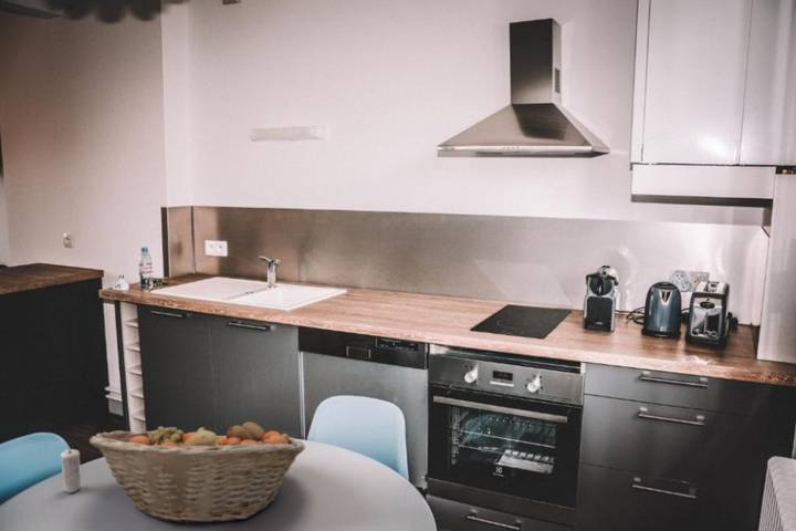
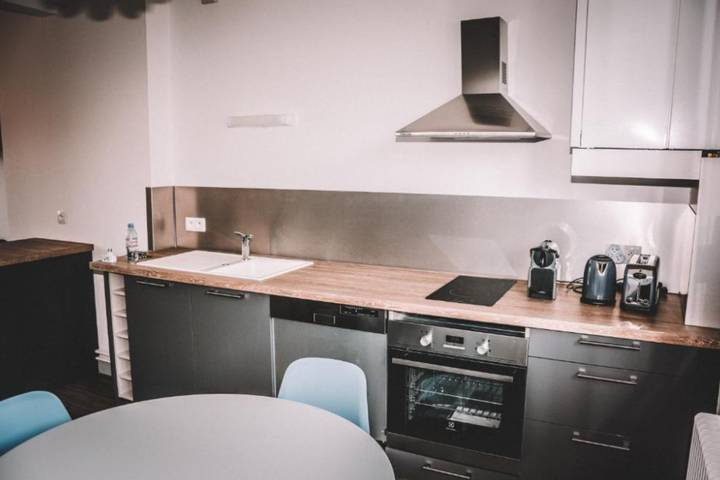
- candle [60,444,82,493]
- fruit basket [88,415,306,524]
